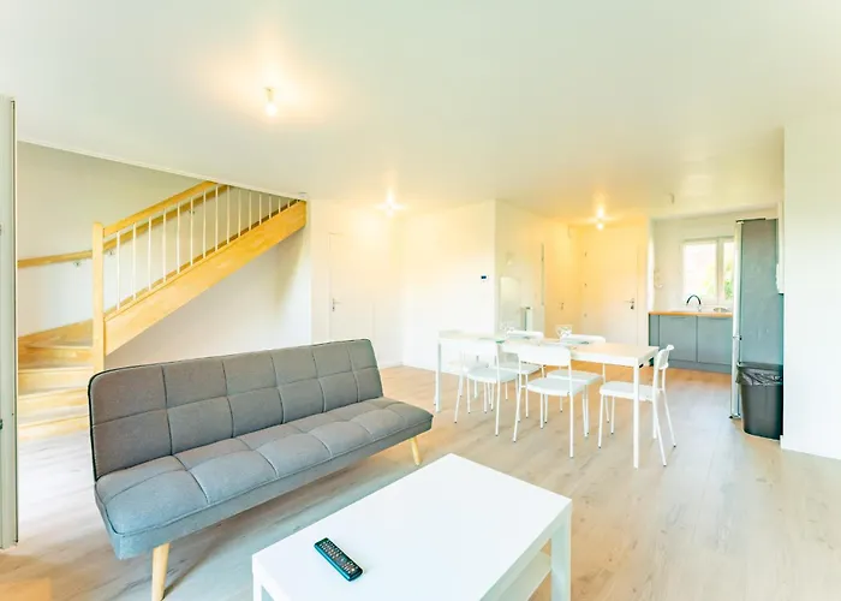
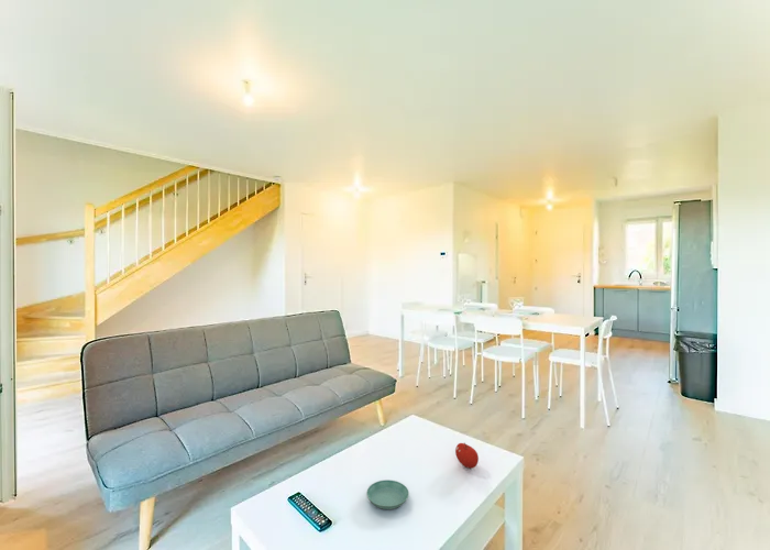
+ saucer [365,479,410,510]
+ fruit [454,442,480,470]
